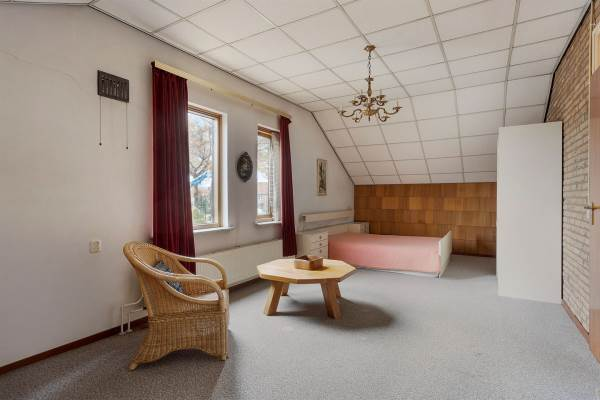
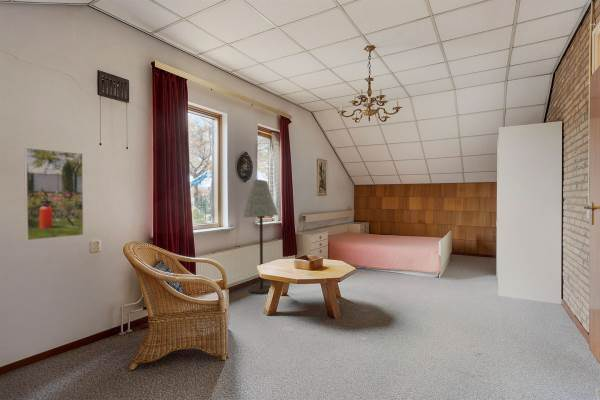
+ floor lamp [242,178,279,295]
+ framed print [23,147,84,241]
